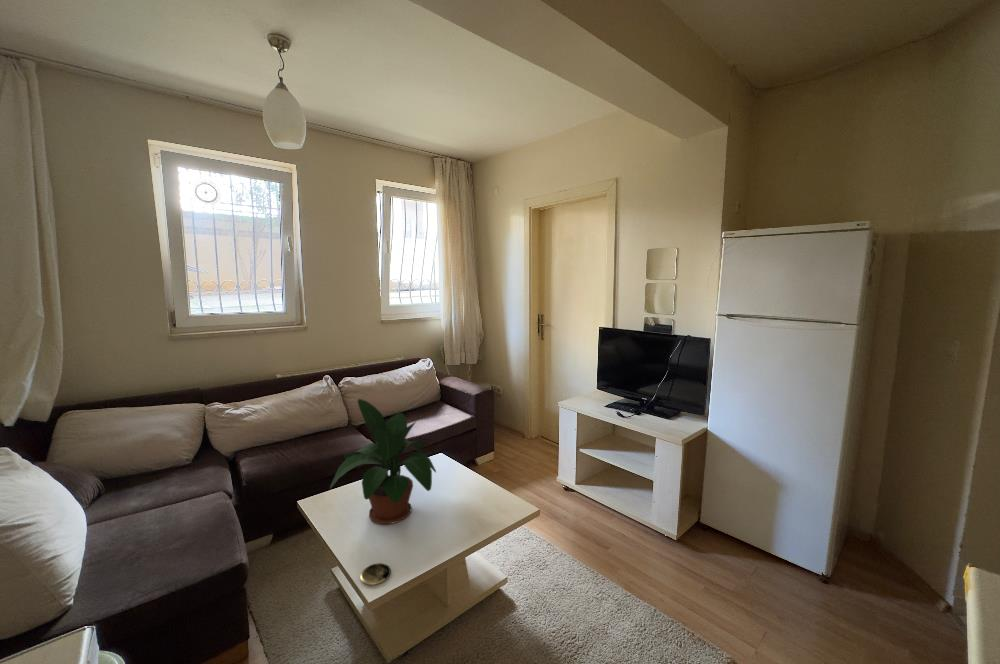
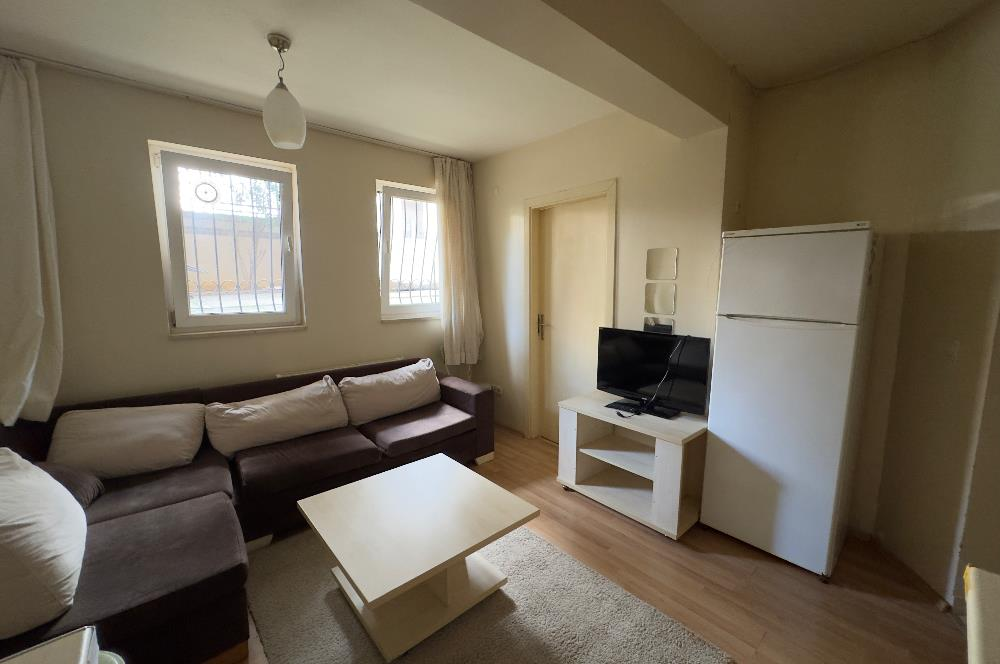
- potted plant [329,398,437,525]
- coaster [359,562,392,586]
